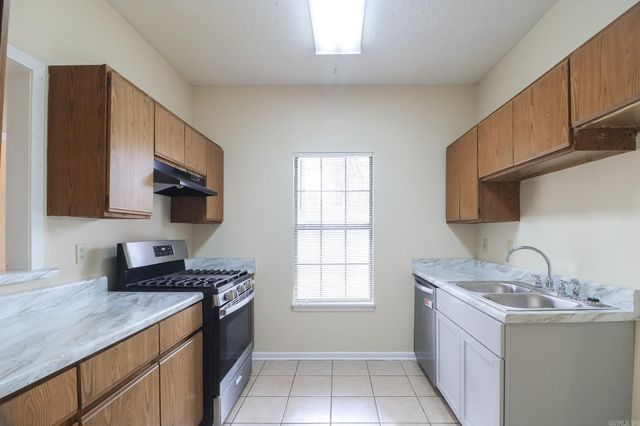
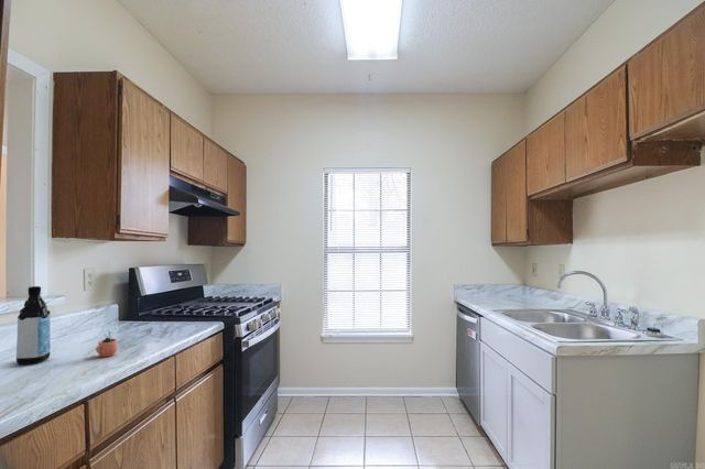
+ cocoa [95,326,118,358]
+ water bottle [15,285,51,366]
